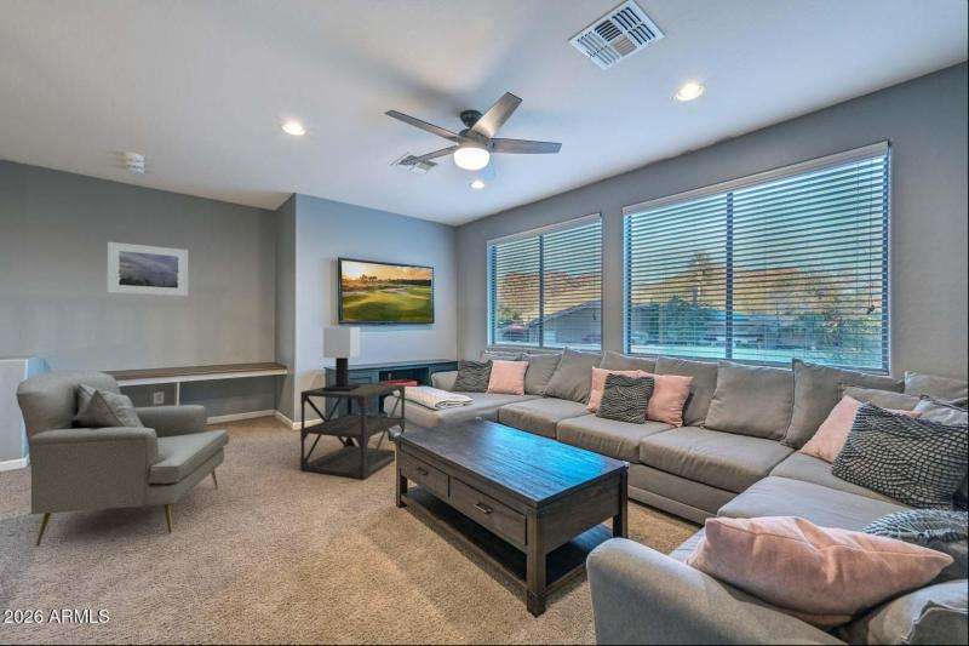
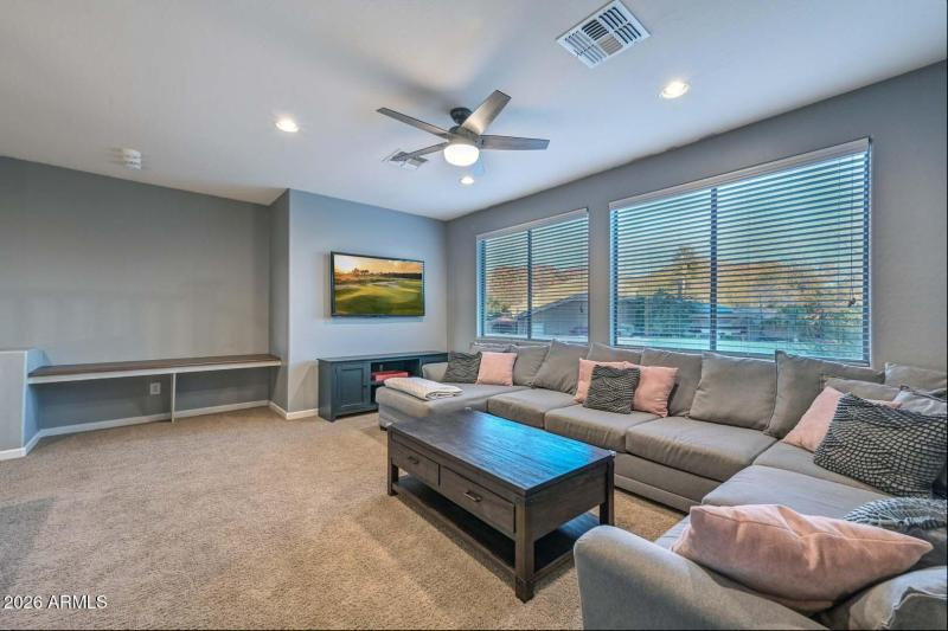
- table lamp [322,326,361,391]
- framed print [105,241,189,297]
- armchair [15,370,230,547]
- side table [299,381,406,480]
